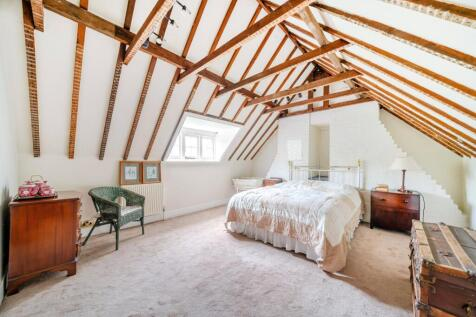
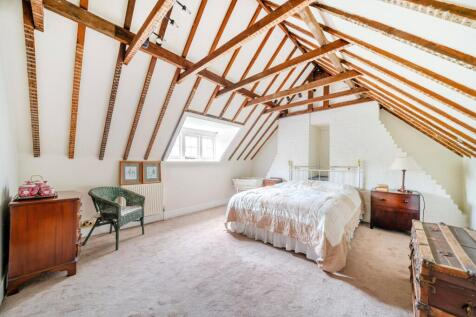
- wall art [286,139,304,162]
